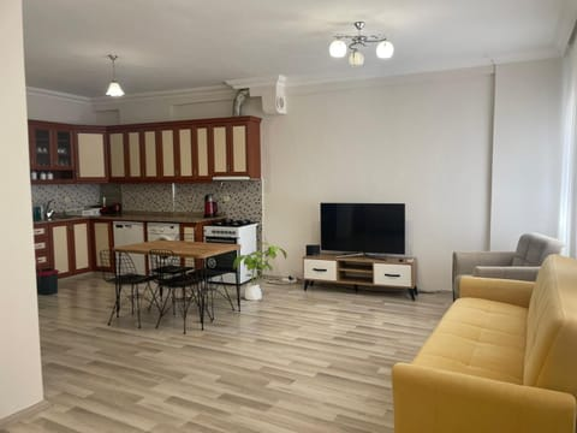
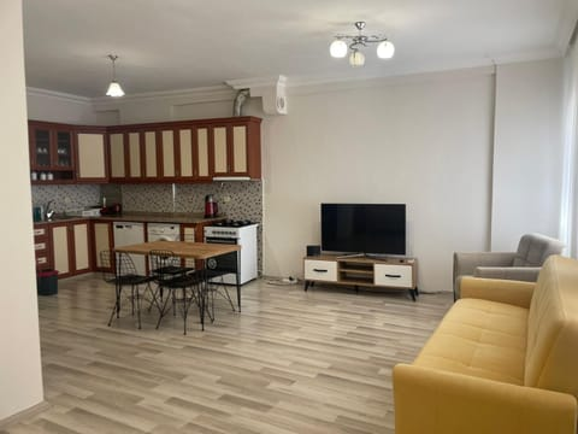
- house plant [232,242,287,302]
